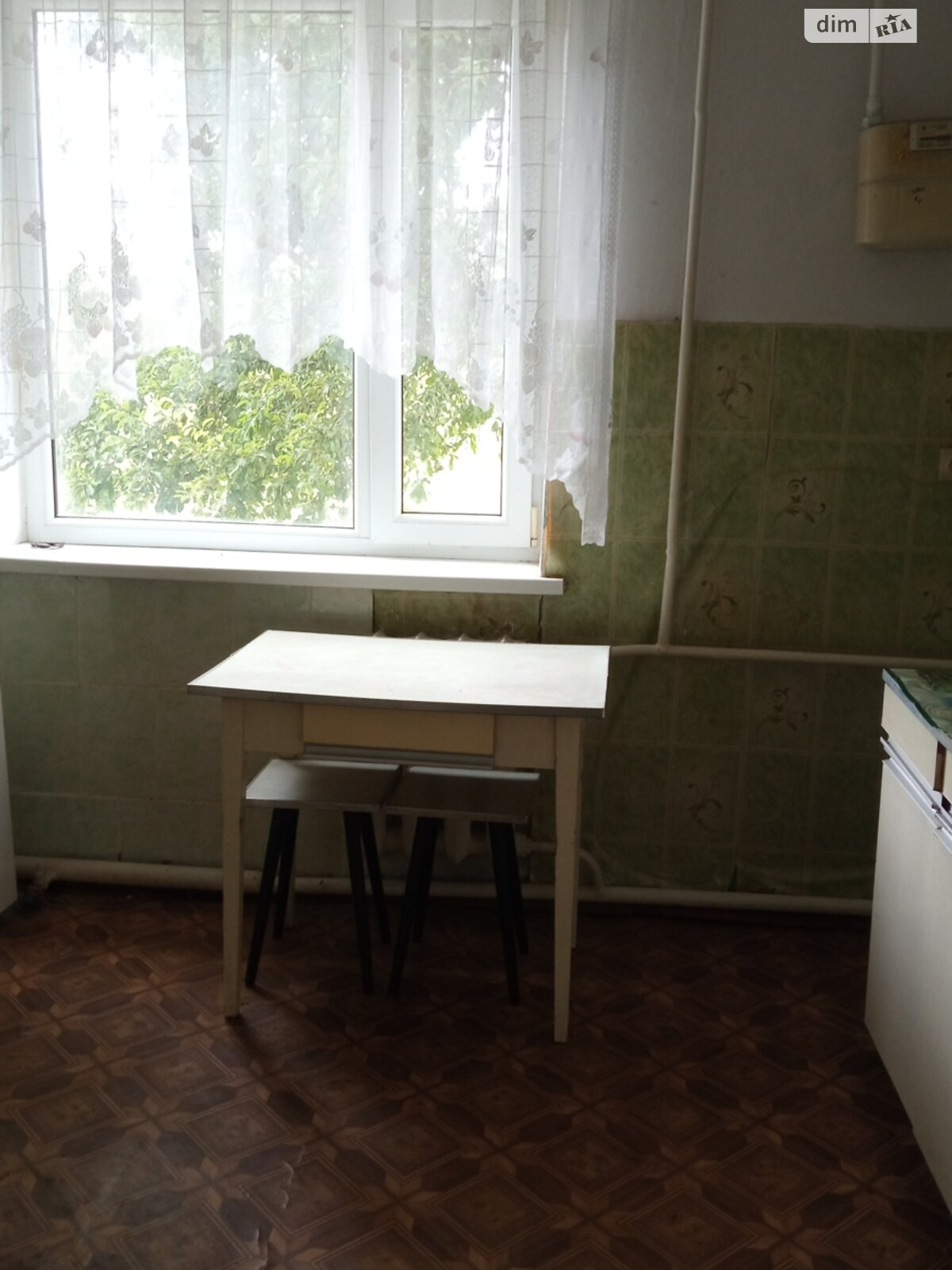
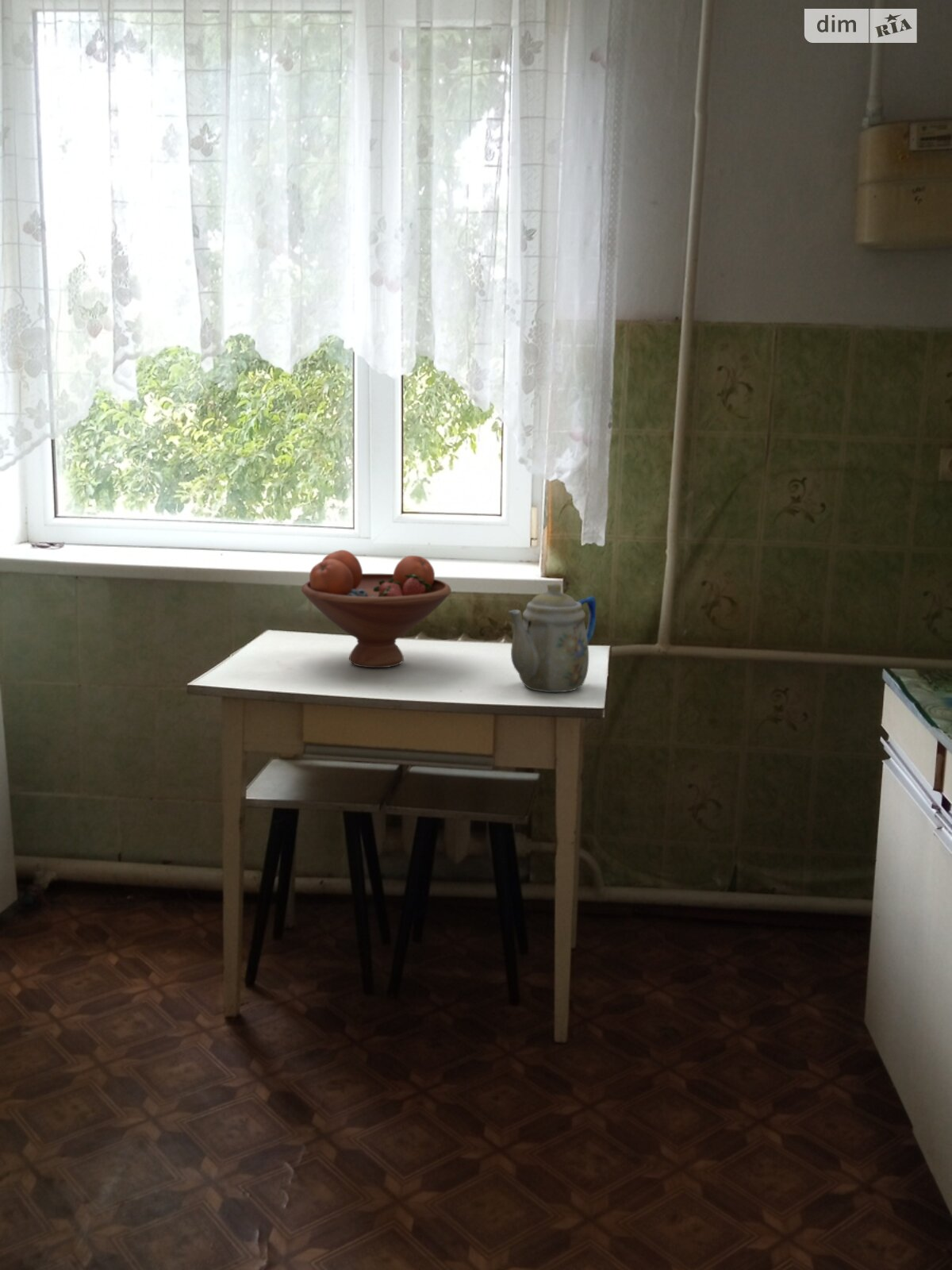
+ fruit bowl [301,549,452,668]
+ teapot [508,582,597,693]
